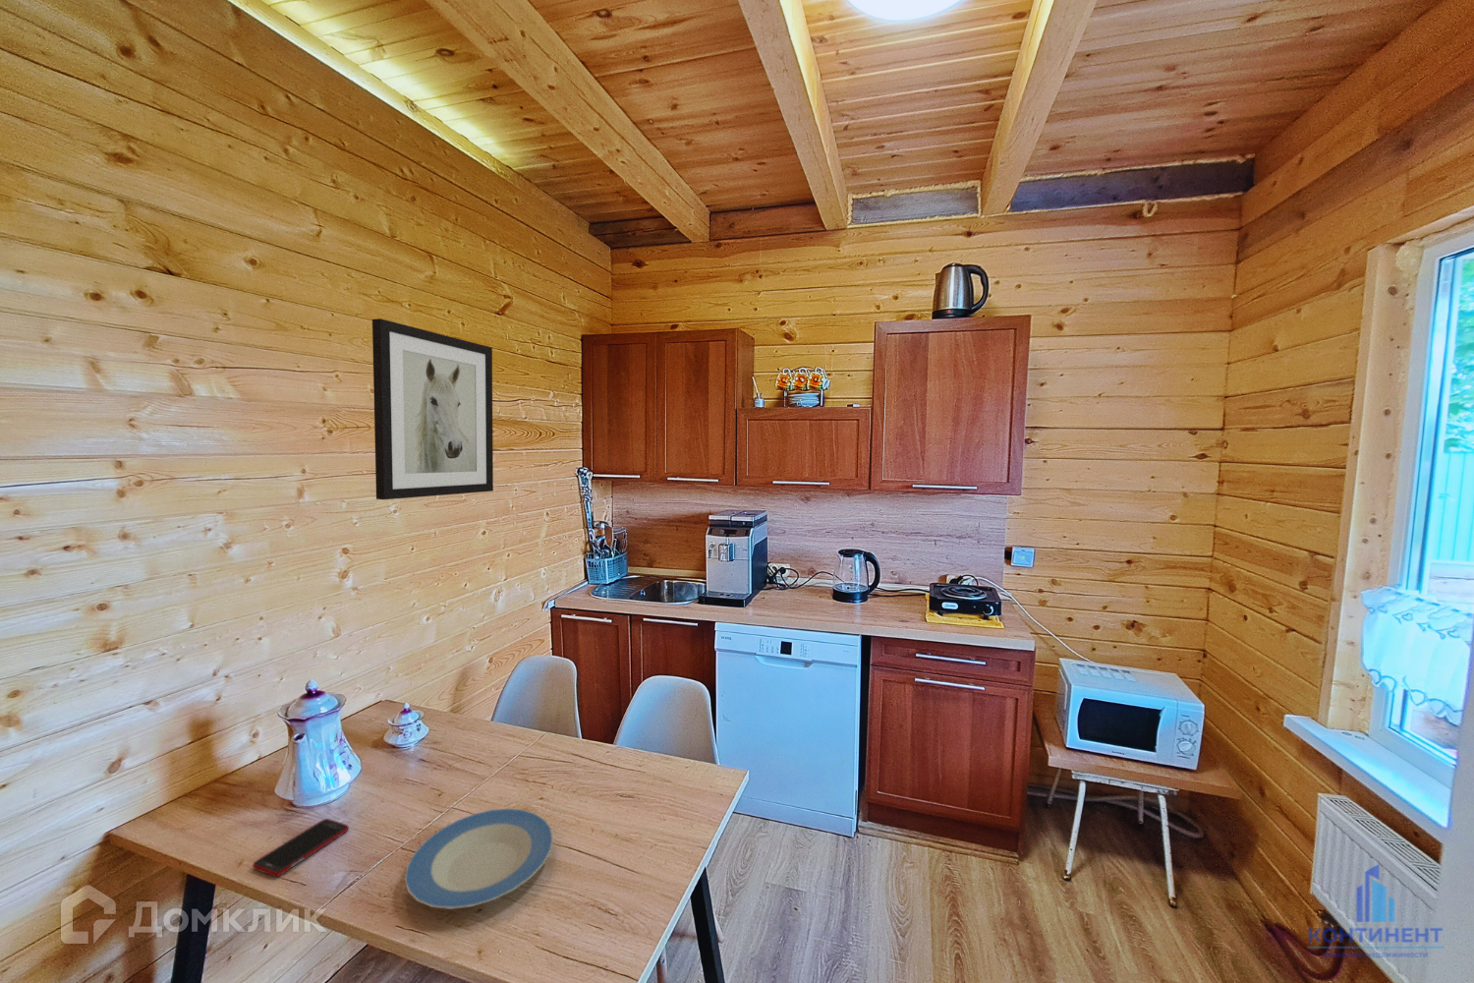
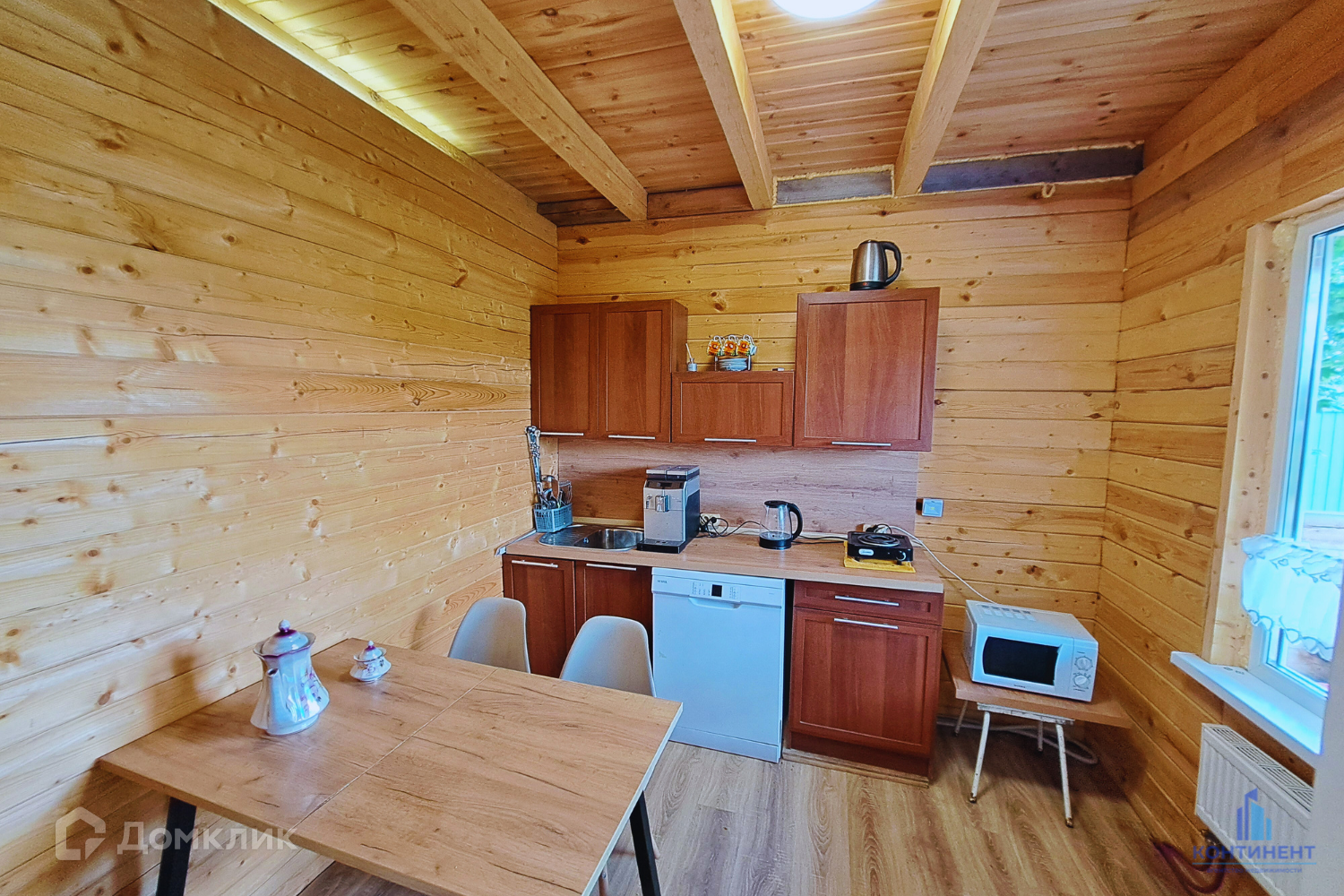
- cell phone [251,817,350,878]
- plate [404,807,554,911]
- wall art [372,317,495,500]
